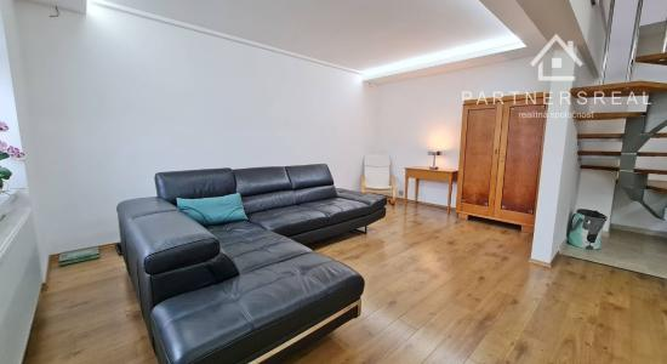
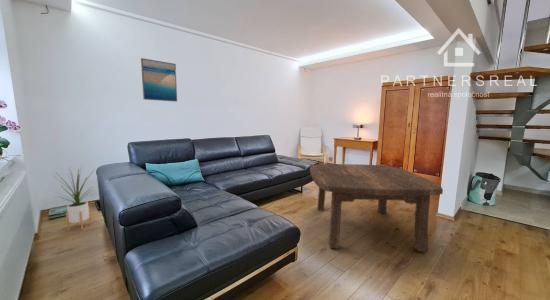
+ house plant [52,164,95,231]
+ coffee table [309,163,444,253]
+ wall art [140,57,178,103]
